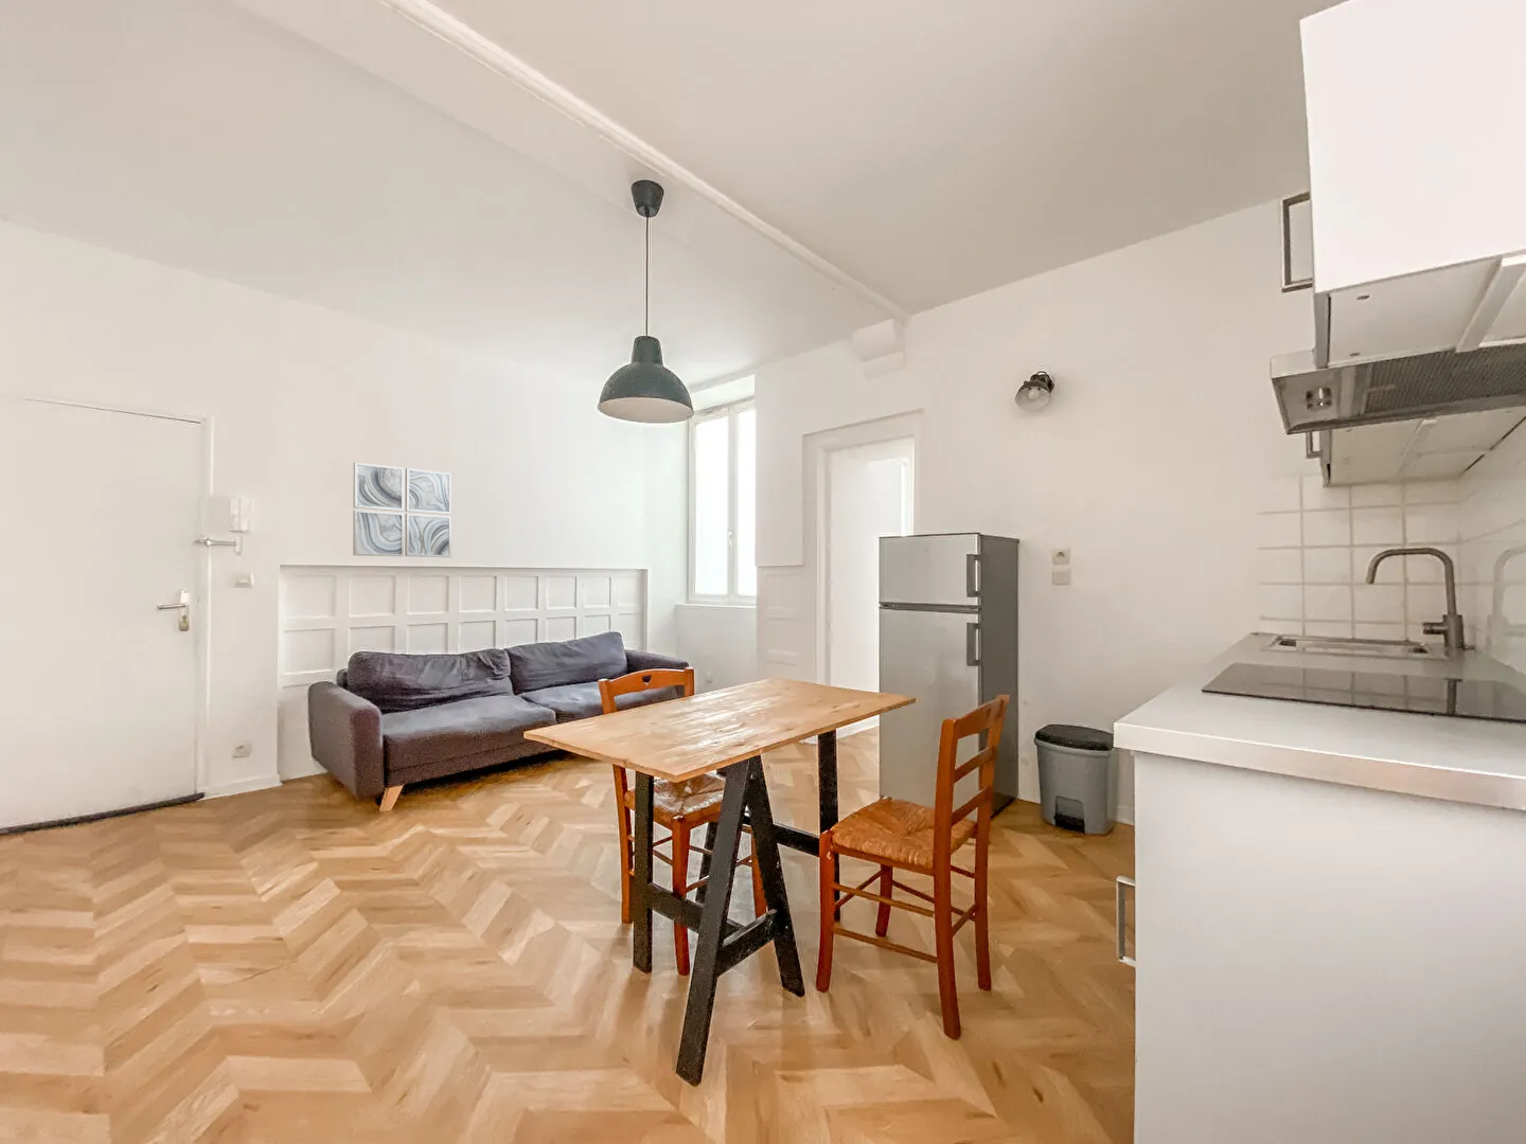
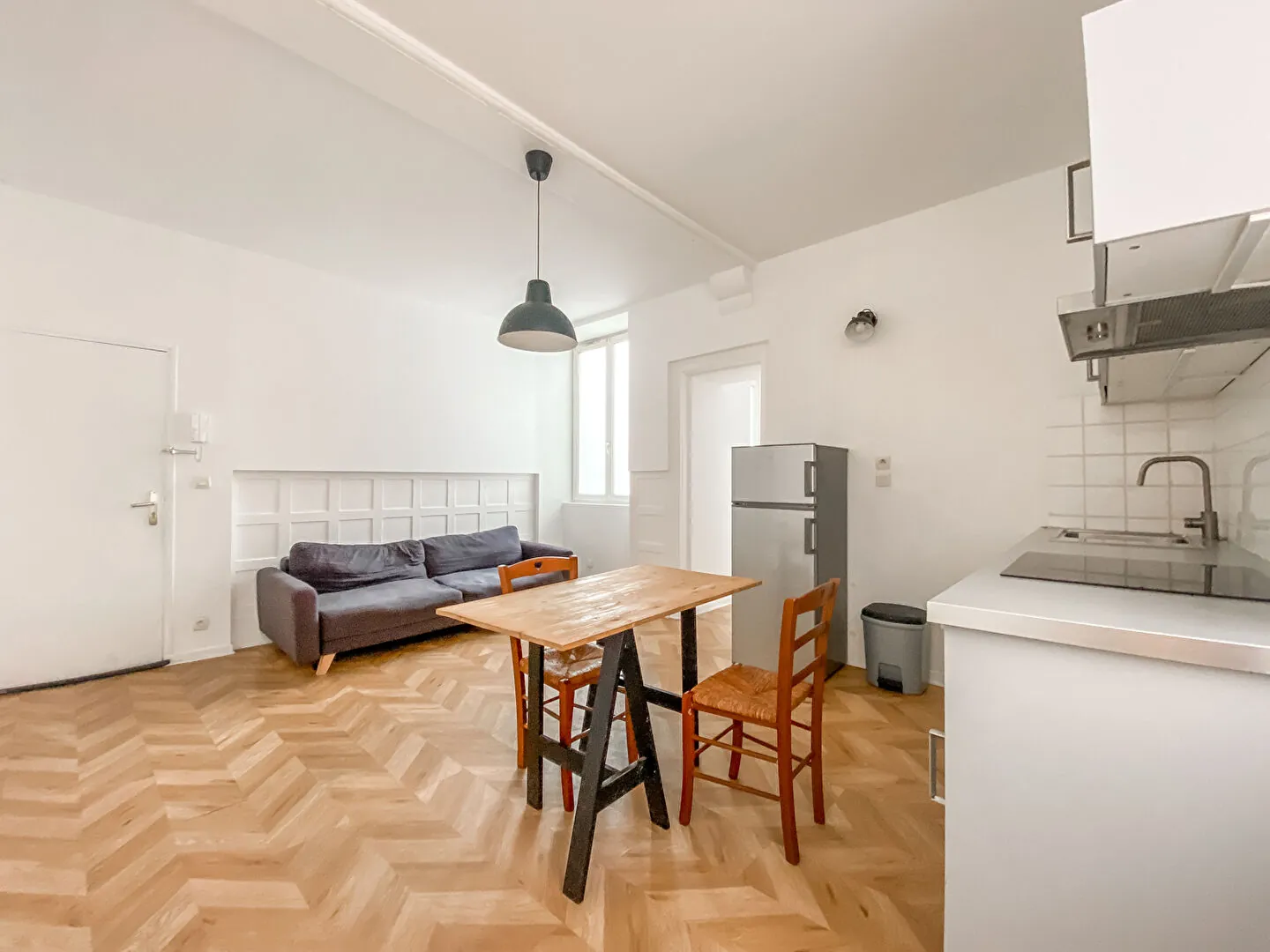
- wall art [352,461,453,559]
